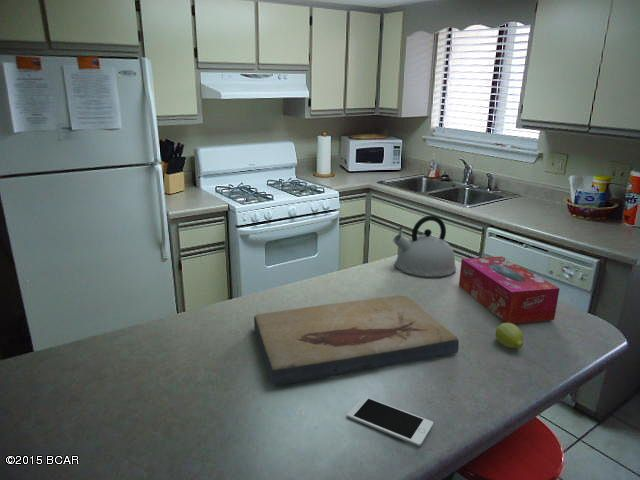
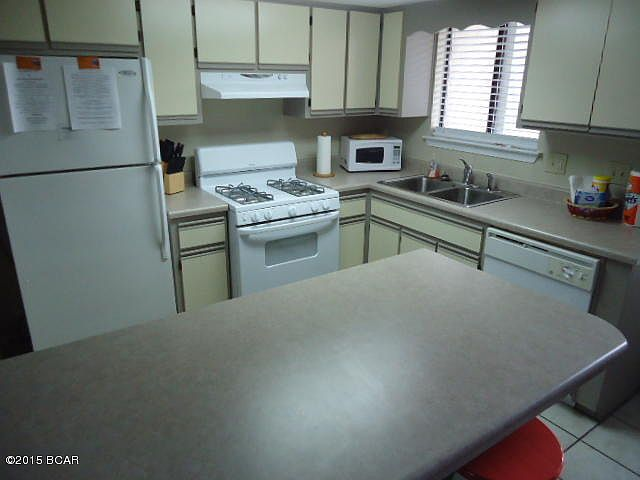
- fruit [495,322,524,350]
- kettle [392,215,457,278]
- tissue box [458,255,561,324]
- fish fossil [253,295,460,386]
- cell phone [346,395,434,447]
